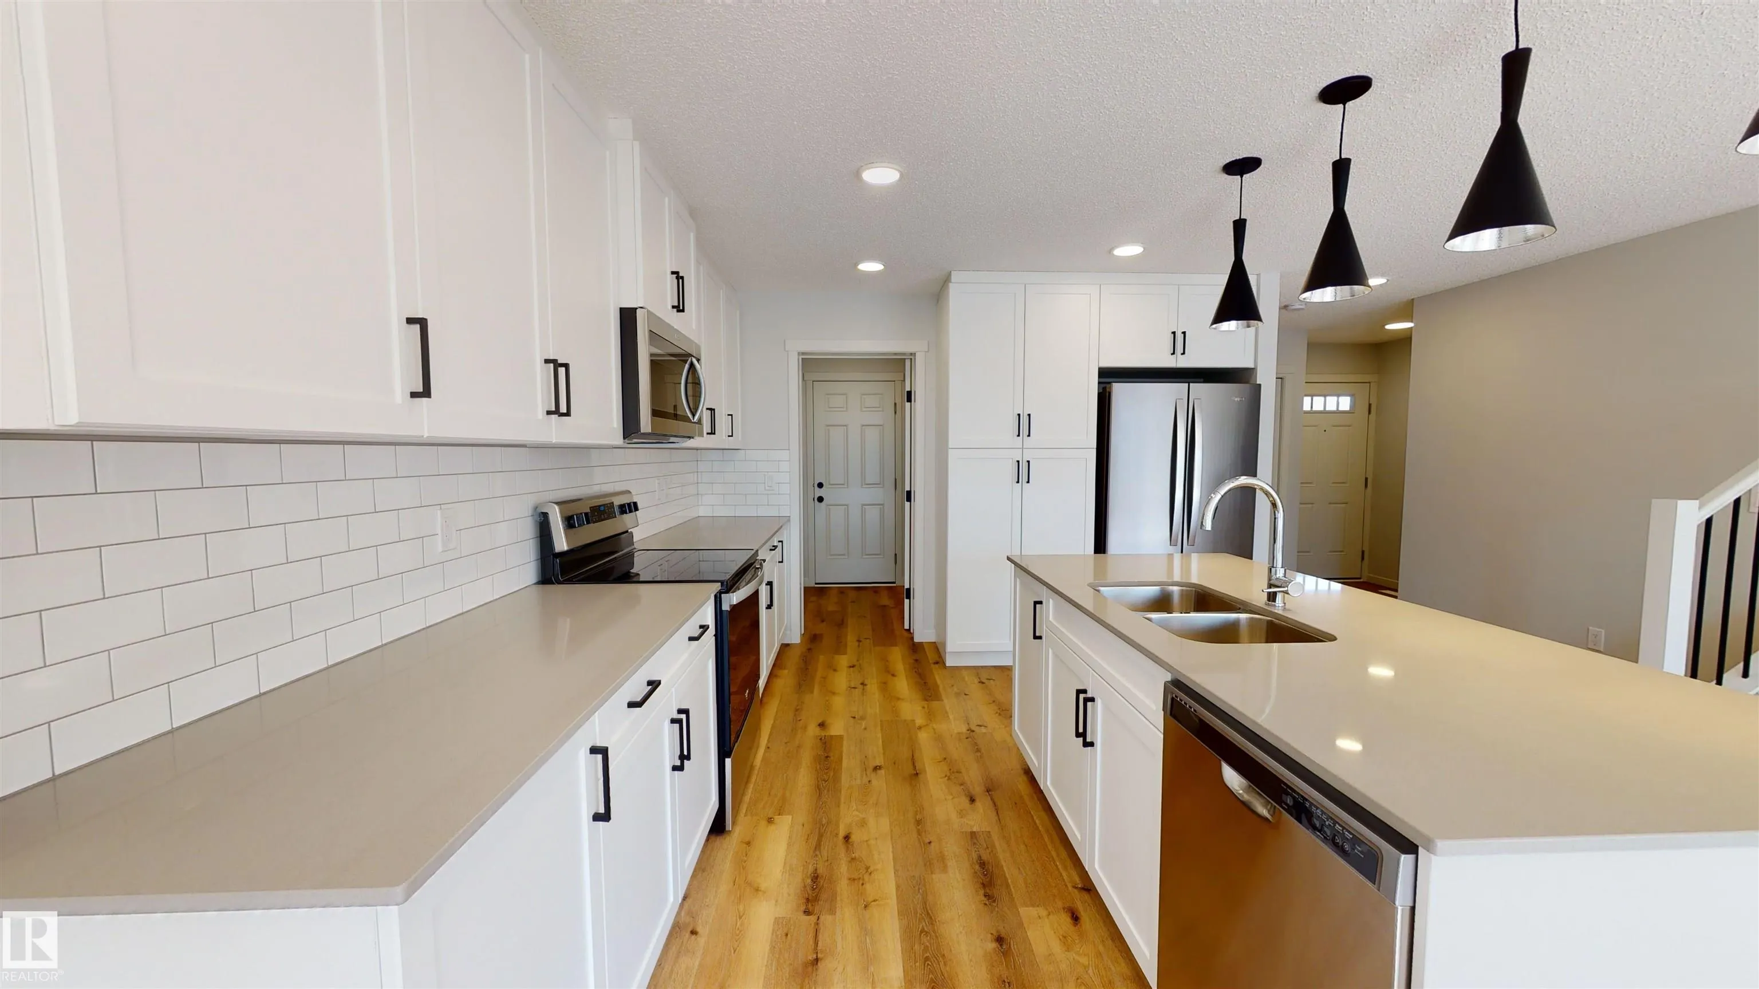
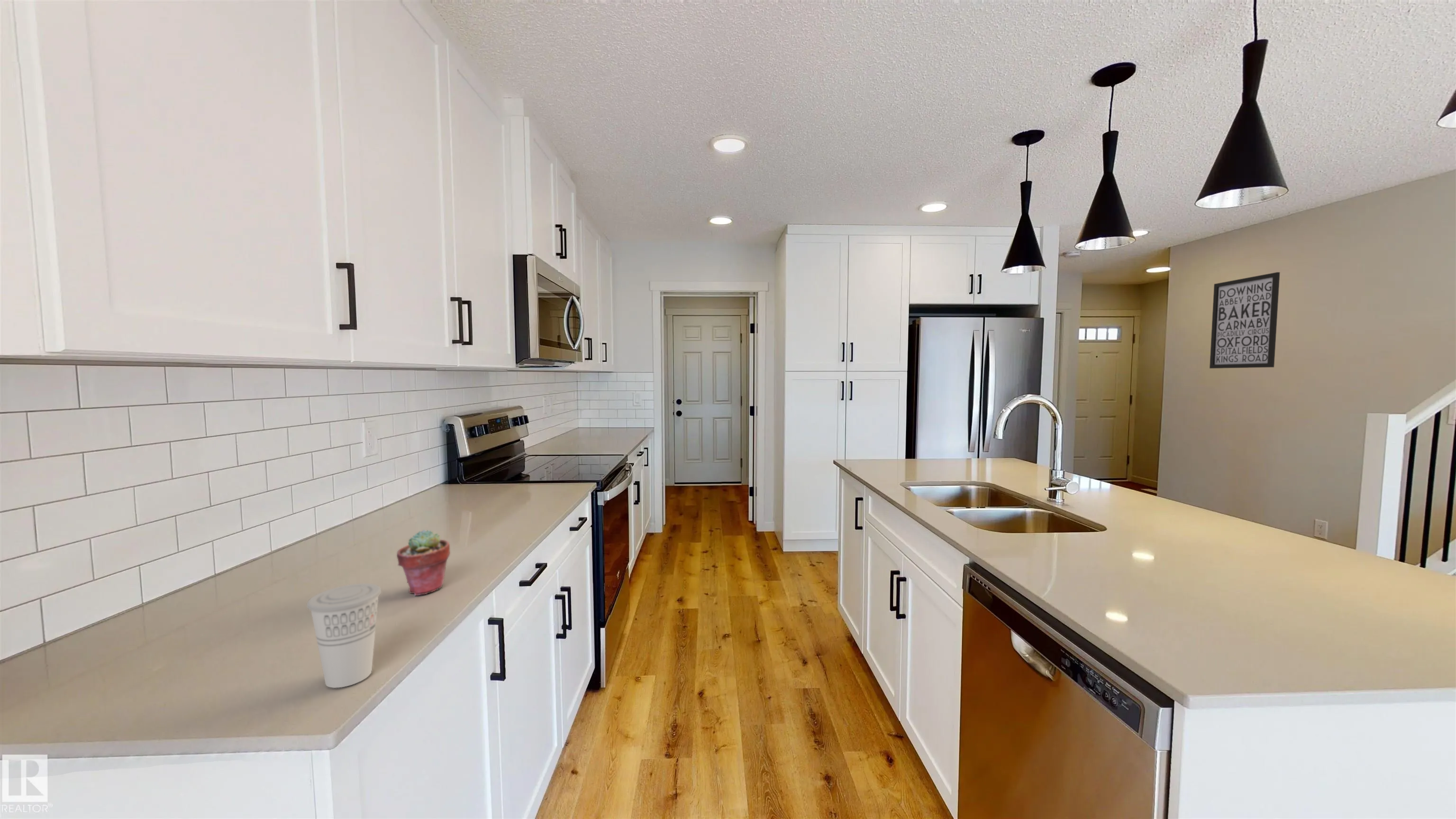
+ potted succulent [396,529,451,596]
+ cup [306,583,382,689]
+ wall art [1209,272,1280,369]
